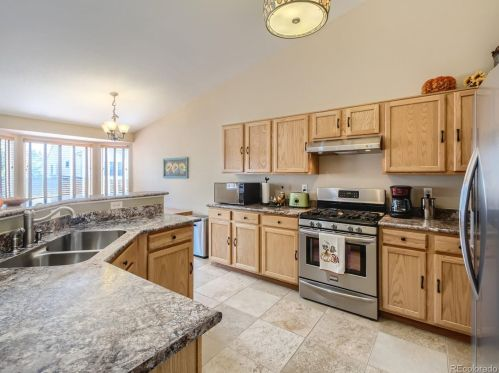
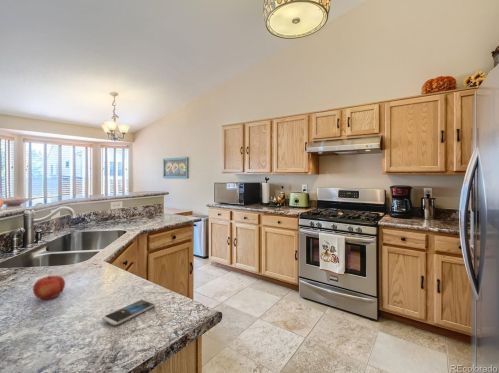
+ smartphone [101,298,157,326]
+ fruit [32,275,66,300]
